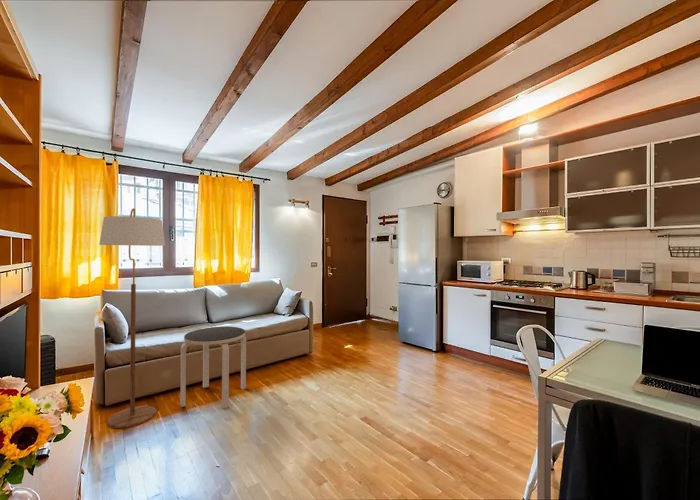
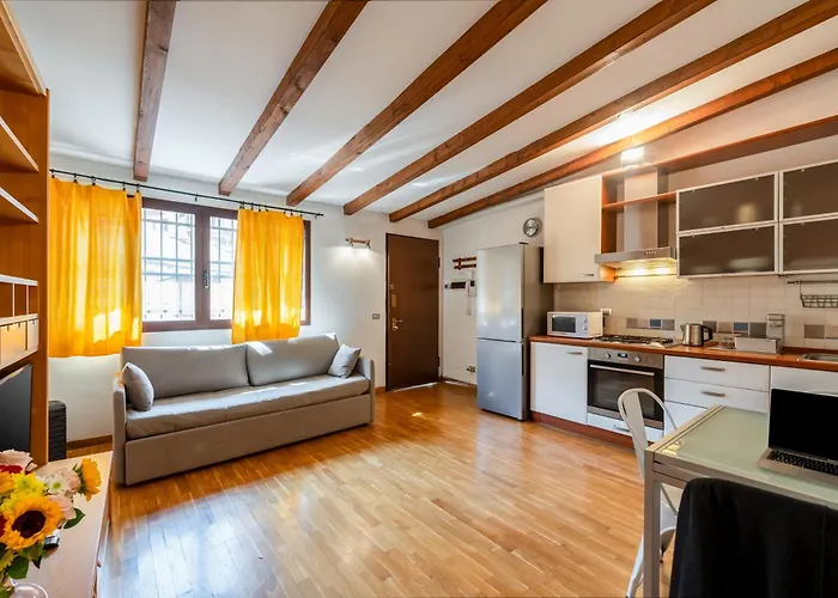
- side table [179,326,247,410]
- floor lamp [98,207,166,429]
